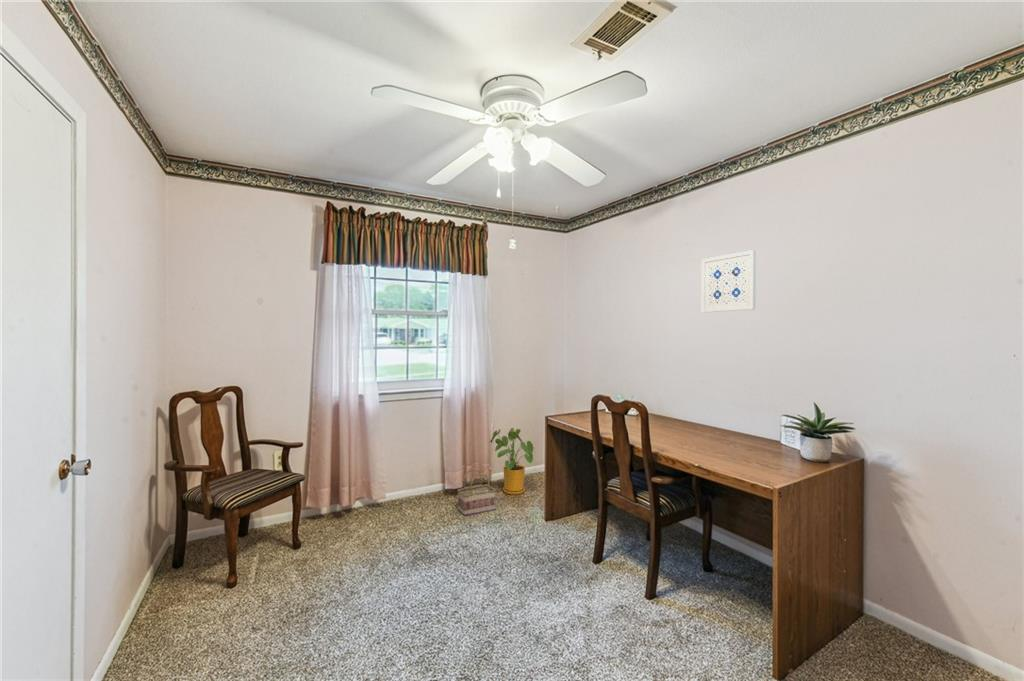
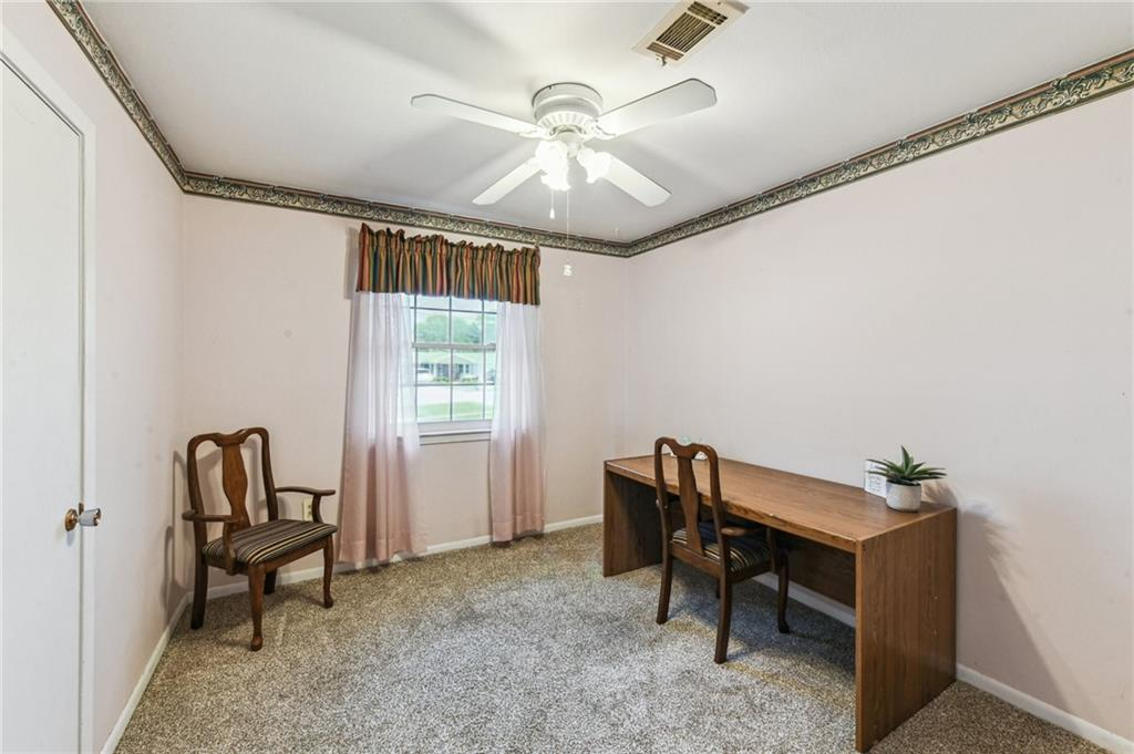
- wall art [701,249,757,313]
- basket [456,468,497,517]
- house plant [489,427,534,496]
